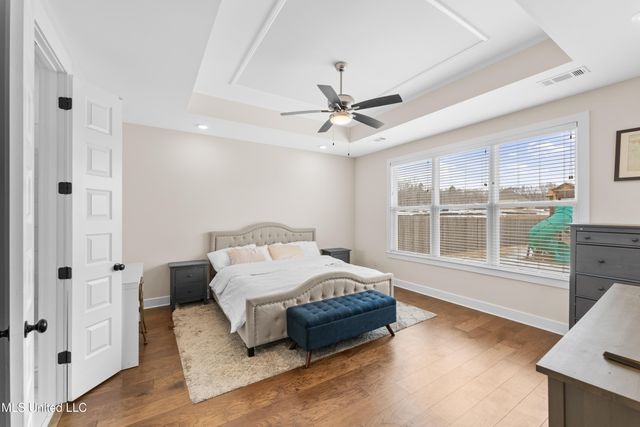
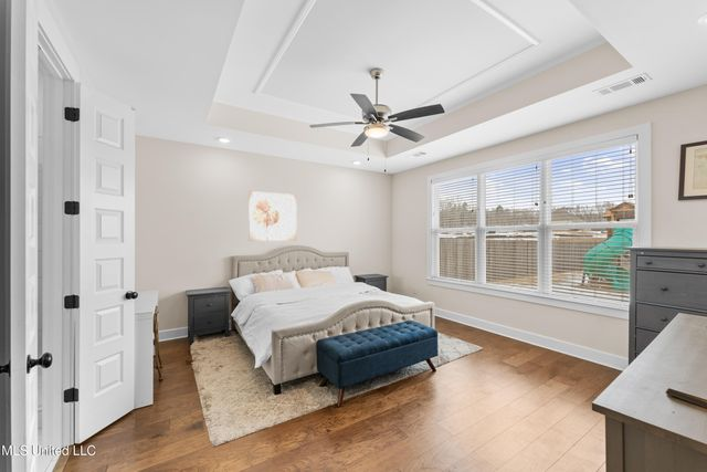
+ wall art [249,190,298,242]
